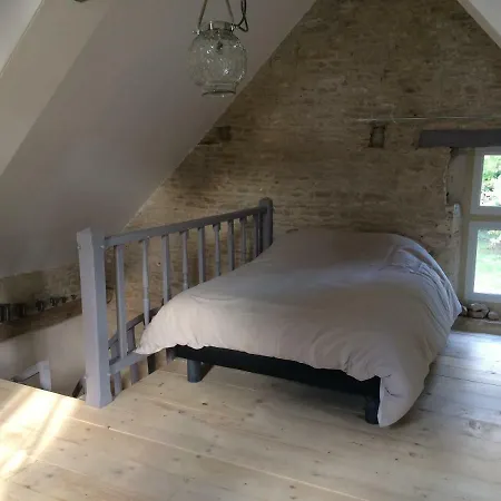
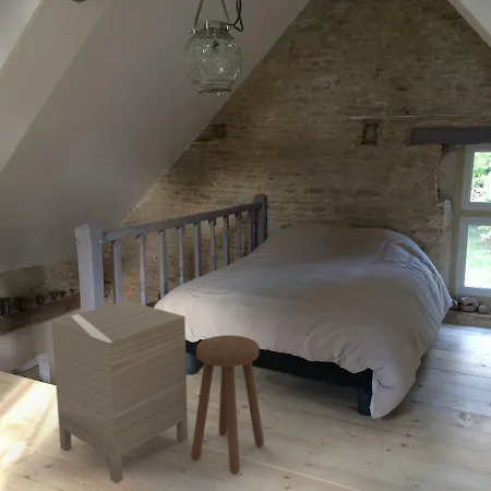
+ stool [190,334,265,475]
+ nightstand [50,300,189,484]
